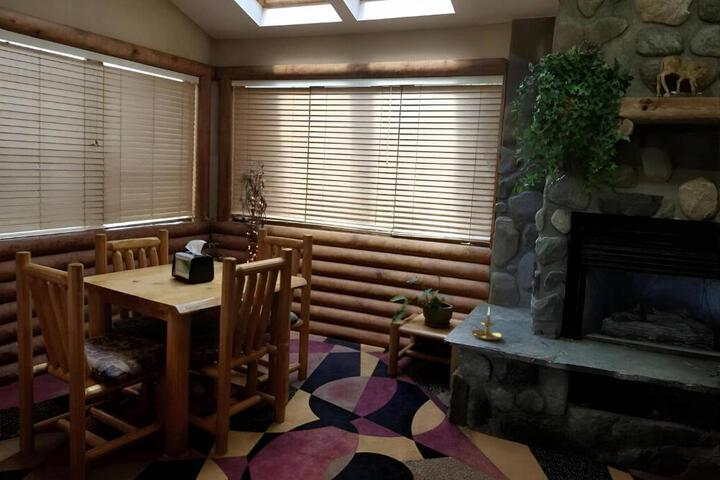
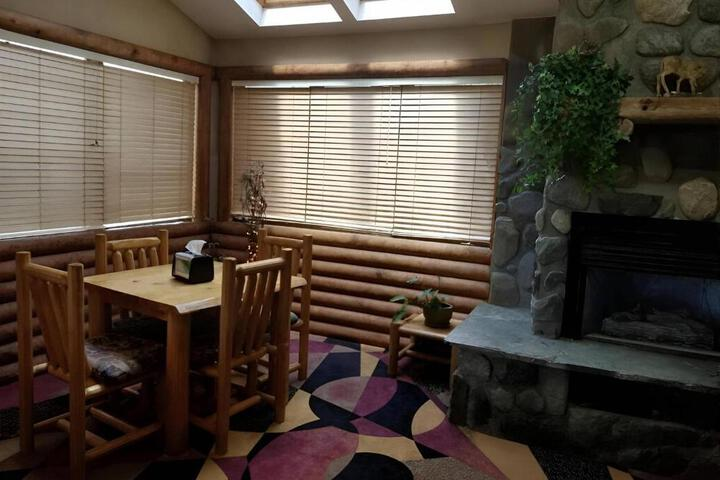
- candle holder [469,307,503,341]
